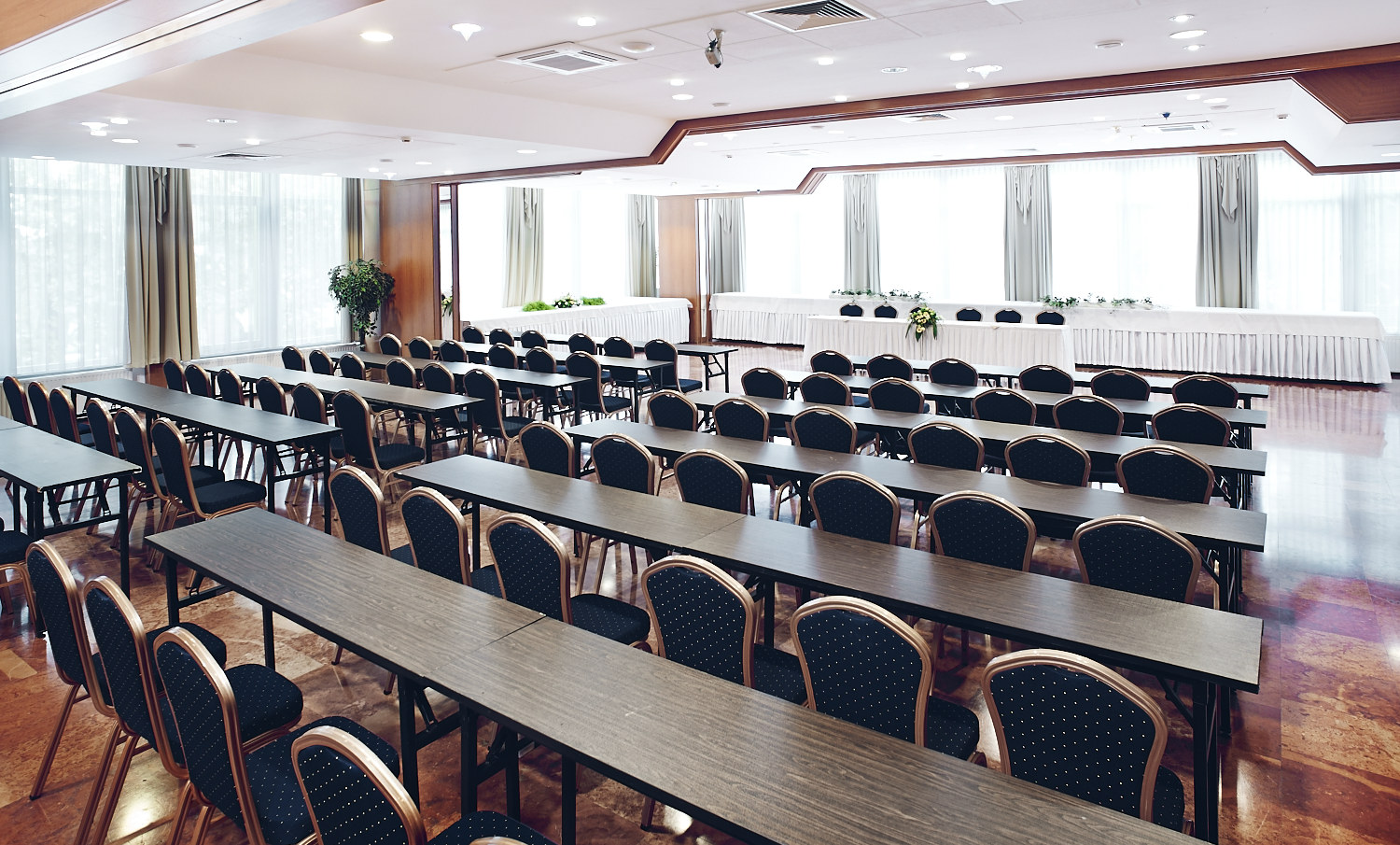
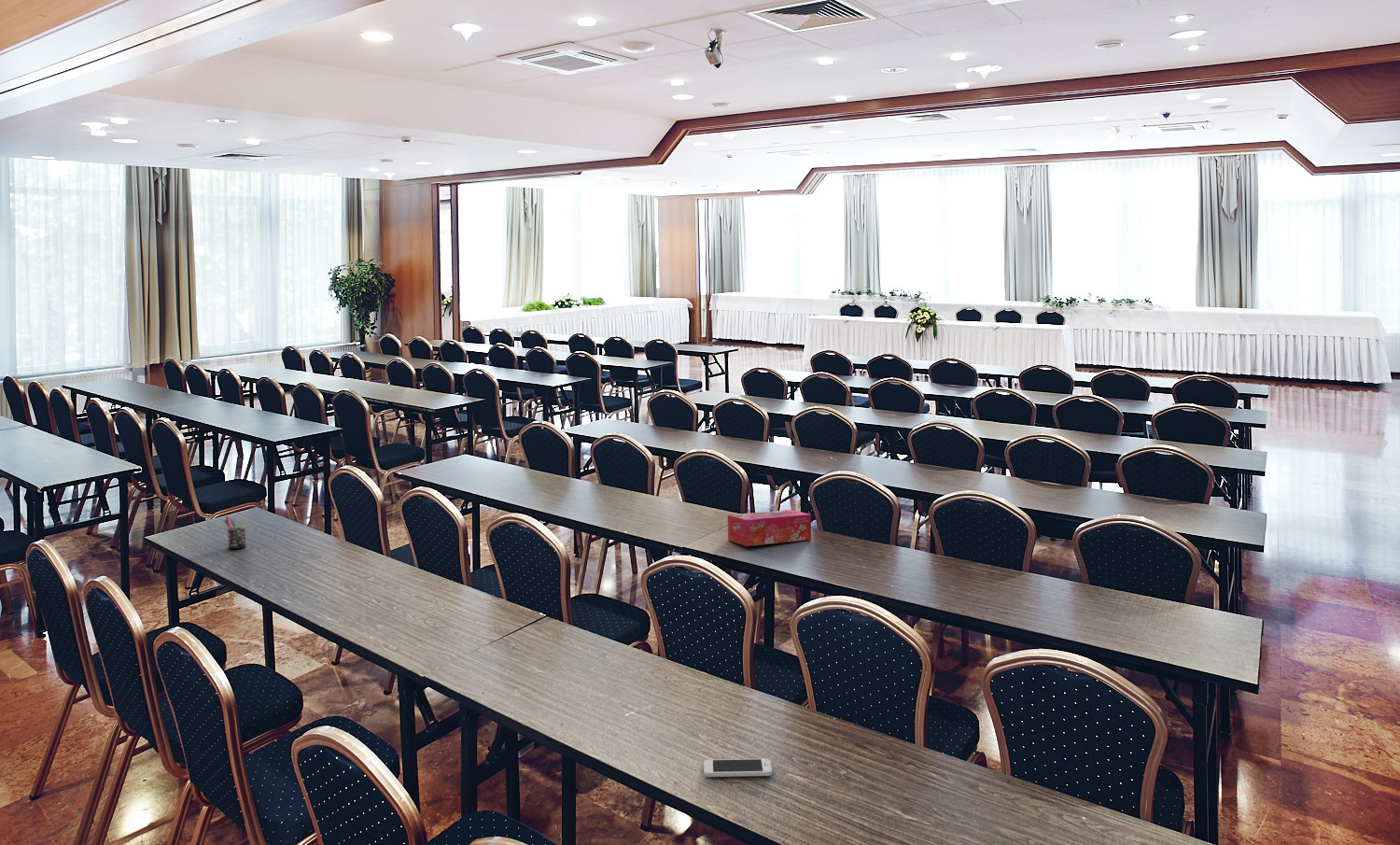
+ tissue box [727,509,812,547]
+ smartphone [703,757,774,778]
+ pen holder [223,514,249,550]
